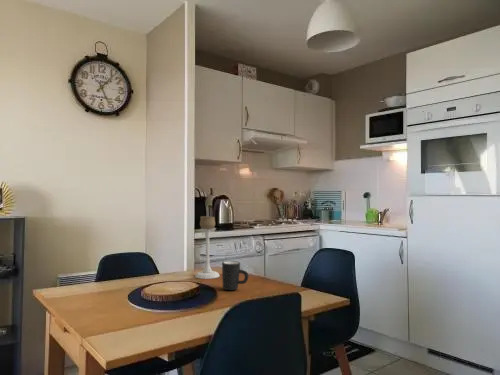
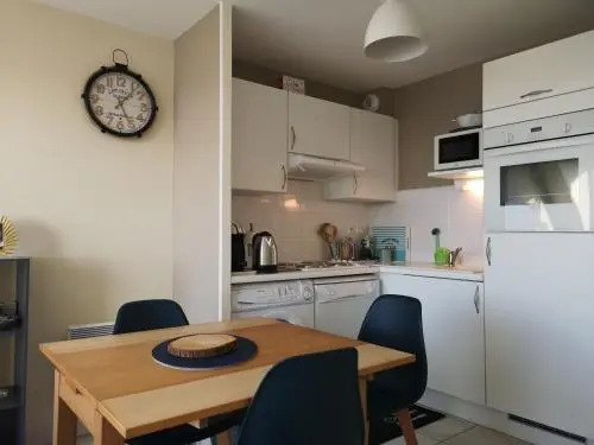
- mug [221,260,249,291]
- candle holder [194,215,221,280]
